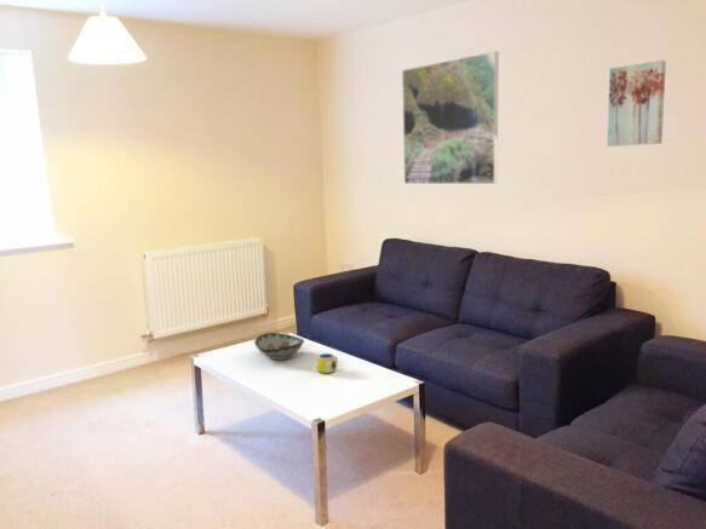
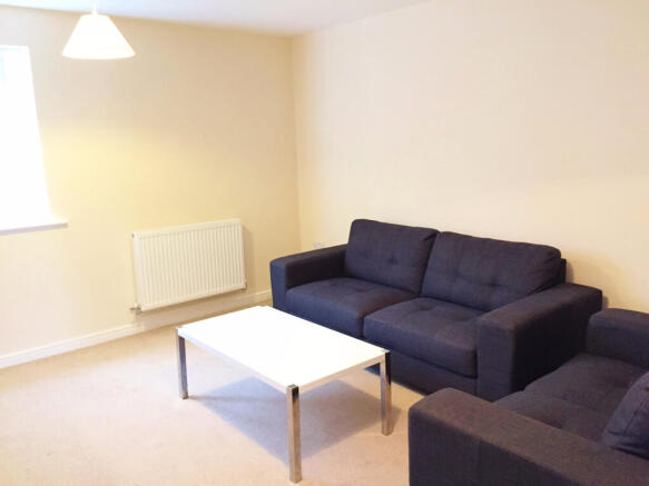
- decorative bowl [253,332,305,361]
- wall art [605,59,667,148]
- mug [316,352,341,374]
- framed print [401,50,500,185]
